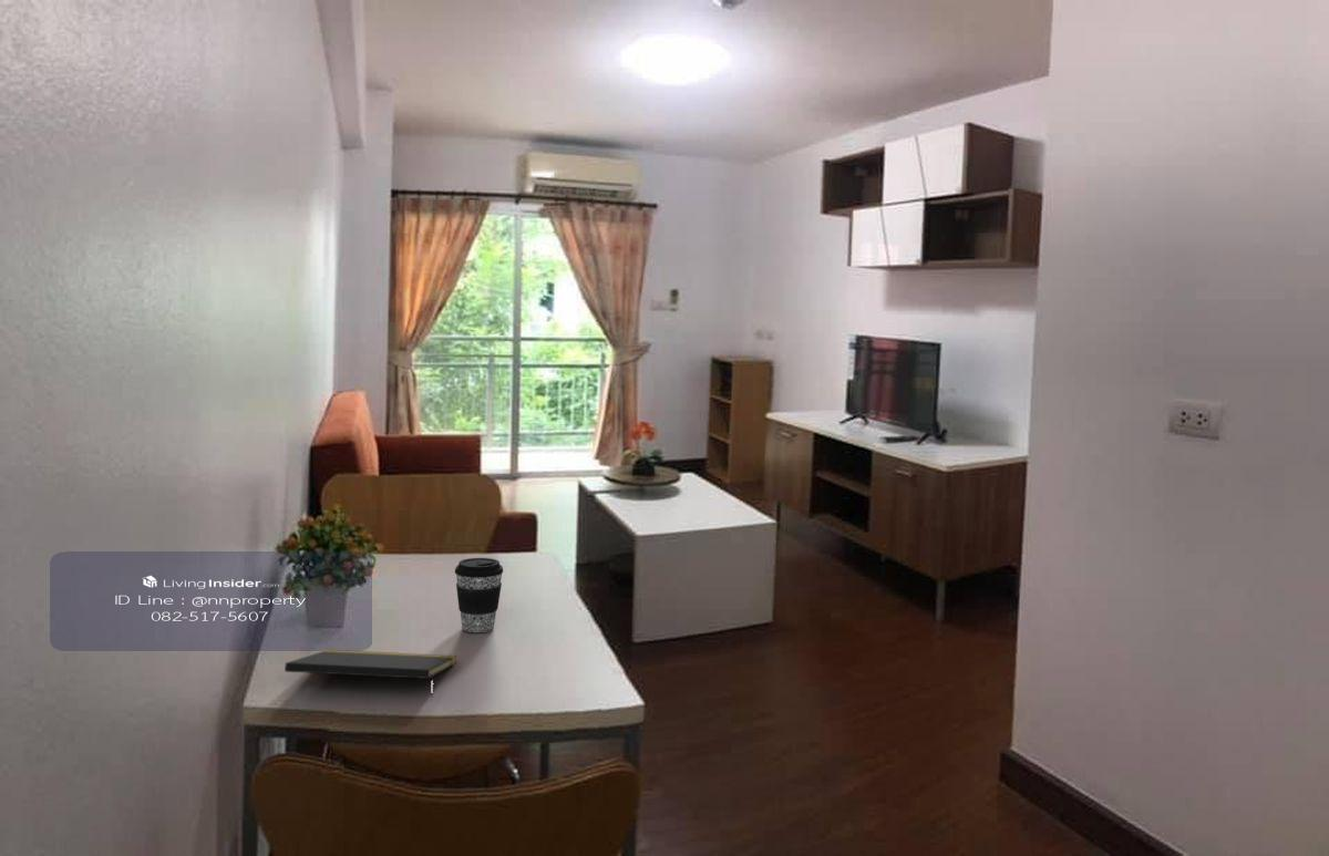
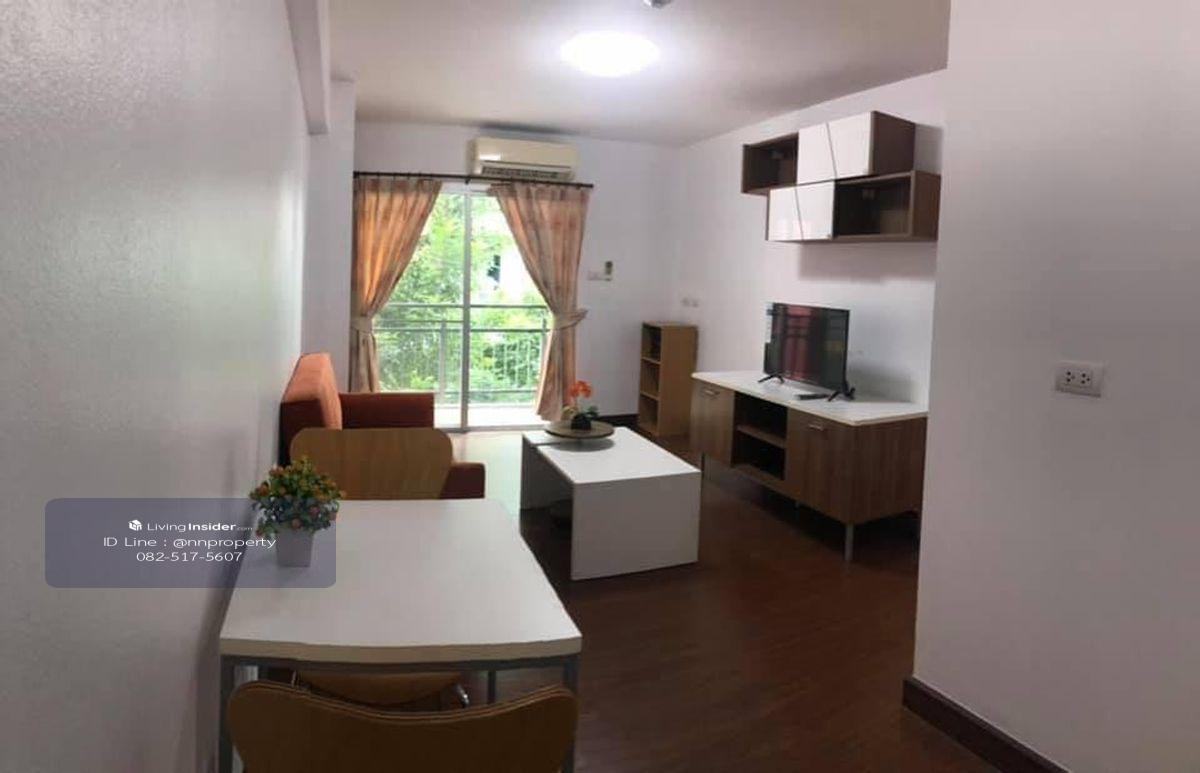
- coffee cup [454,557,504,633]
- notepad [284,649,457,699]
